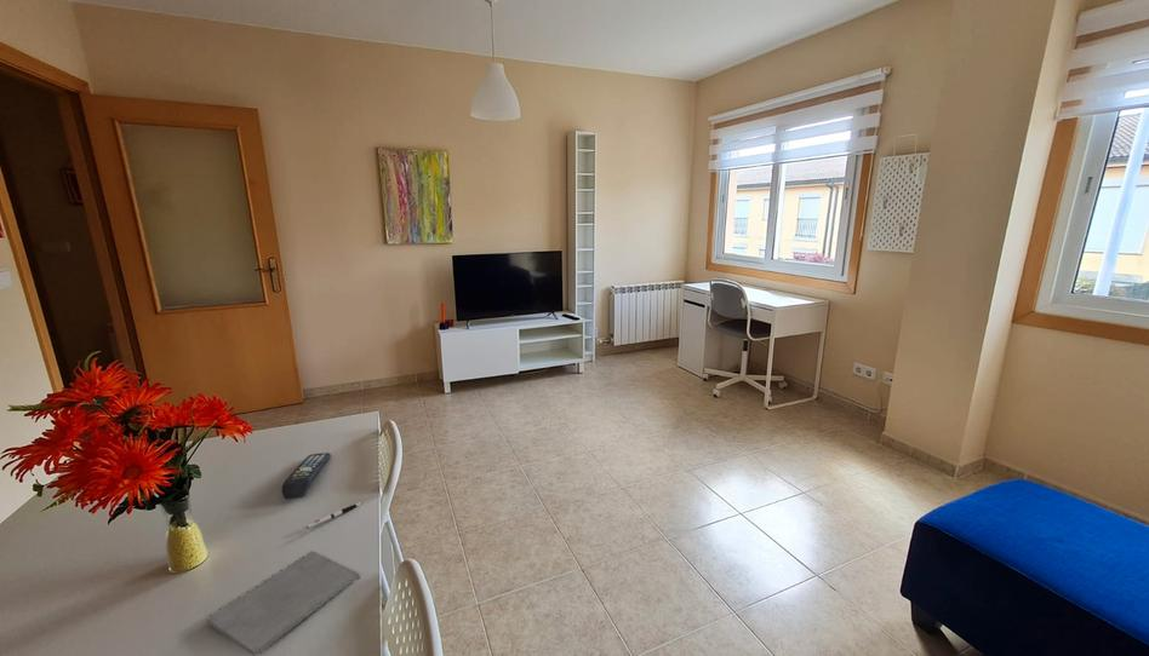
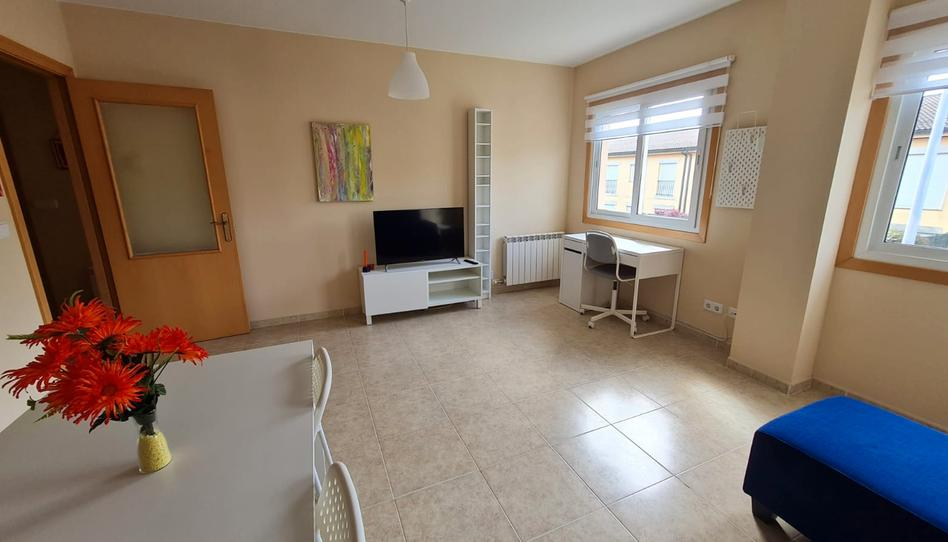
- pen [305,501,364,529]
- notepad [206,549,361,656]
- remote control [281,451,332,500]
